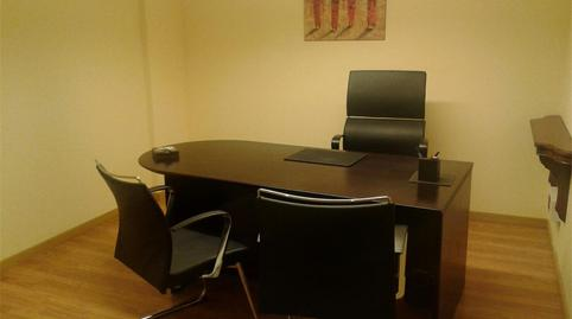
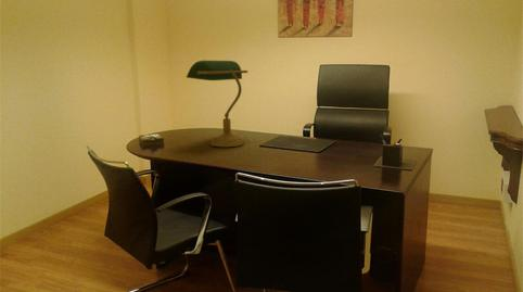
+ desk lamp [186,60,248,148]
